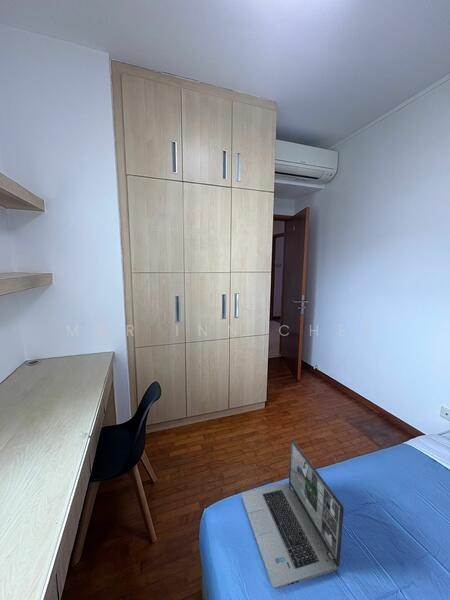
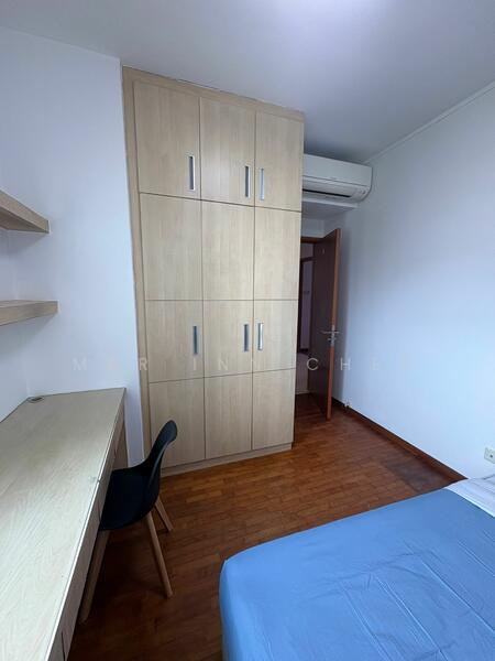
- laptop [240,437,345,590]
